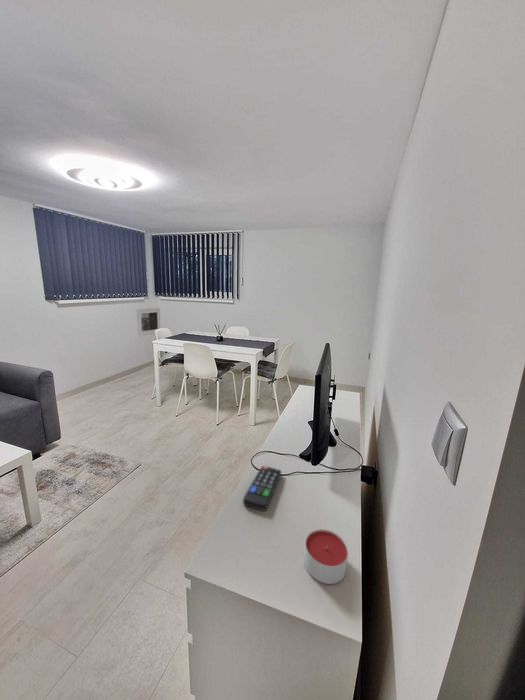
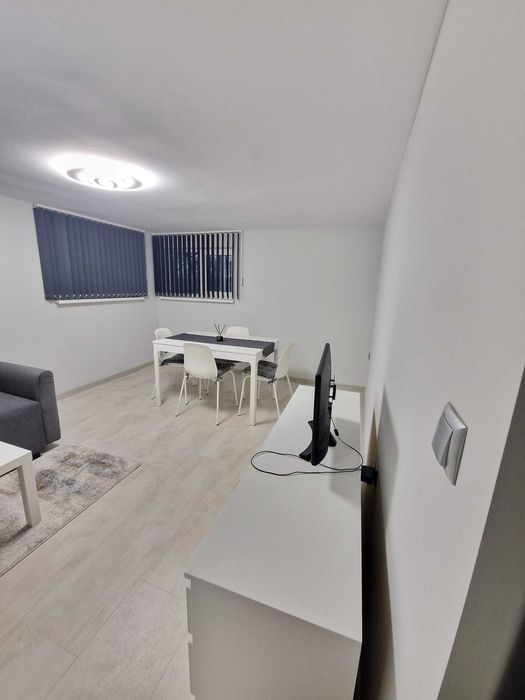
- candle [303,528,349,585]
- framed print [136,307,162,337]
- remote control [242,465,282,512]
